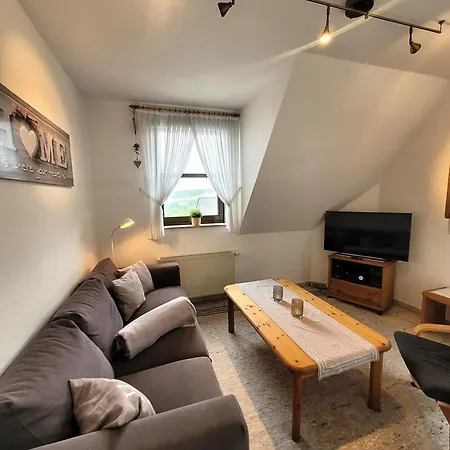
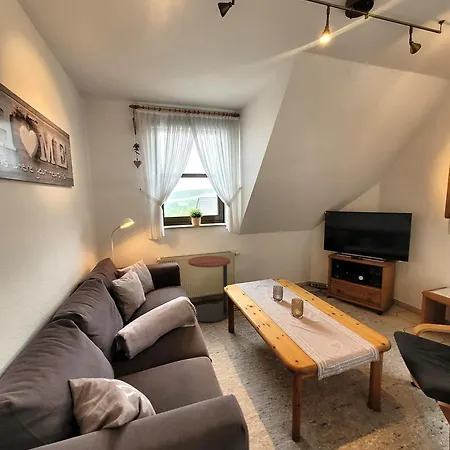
+ side table [187,255,231,323]
